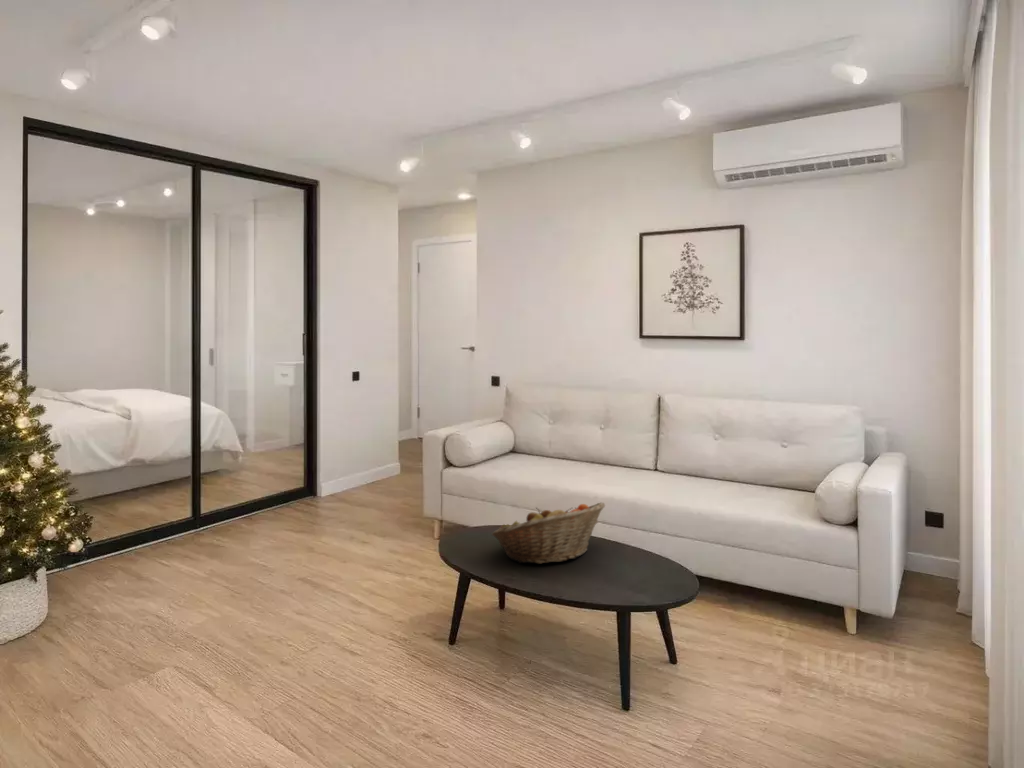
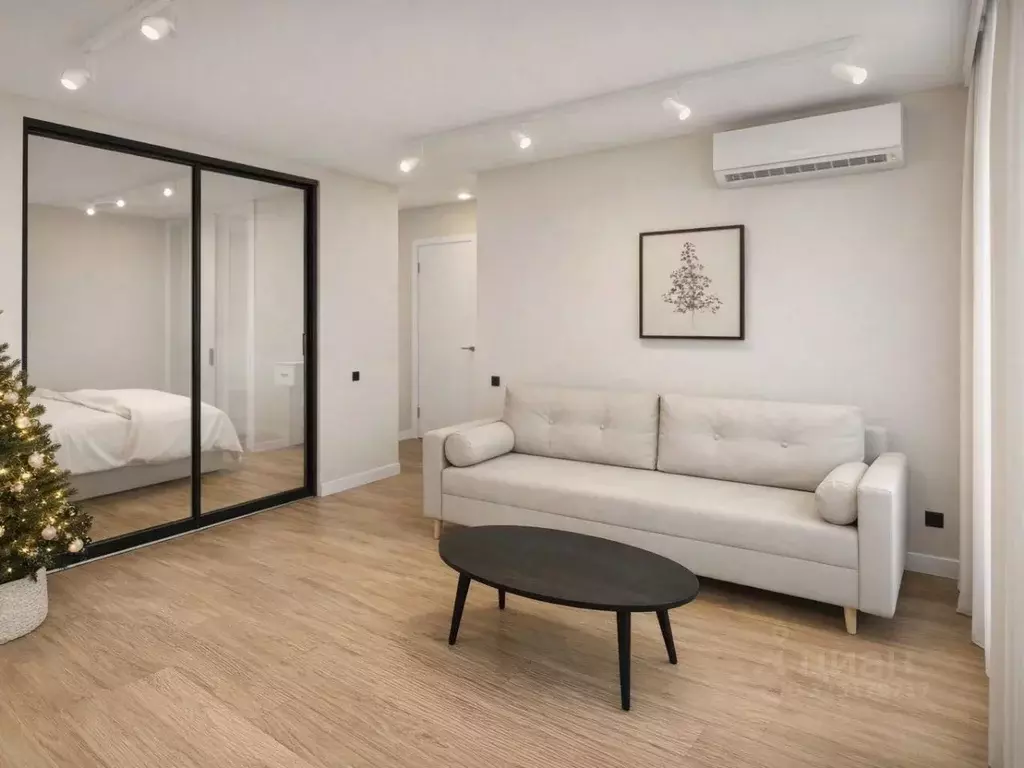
- fruit basket [491,501,606,565]
